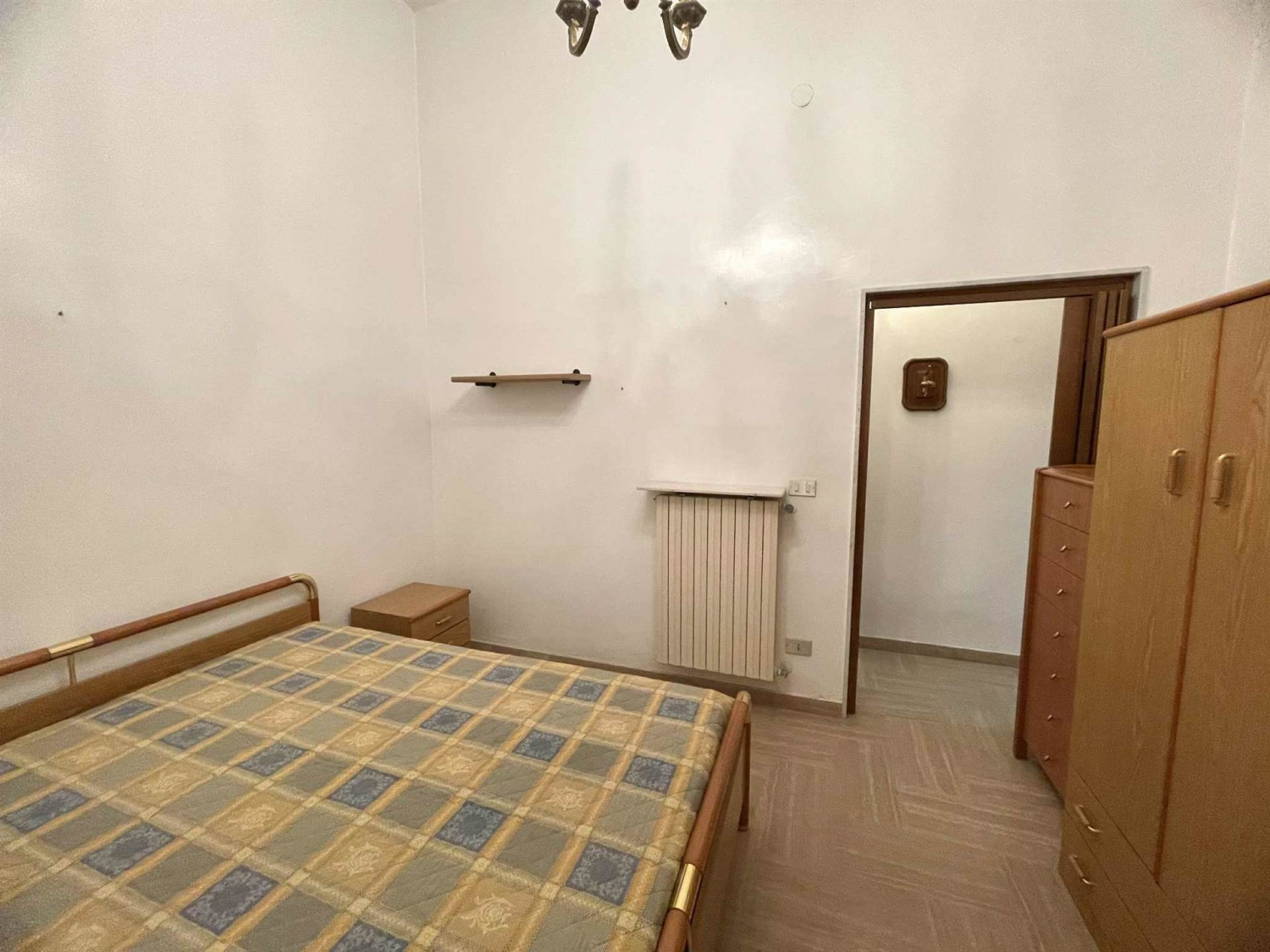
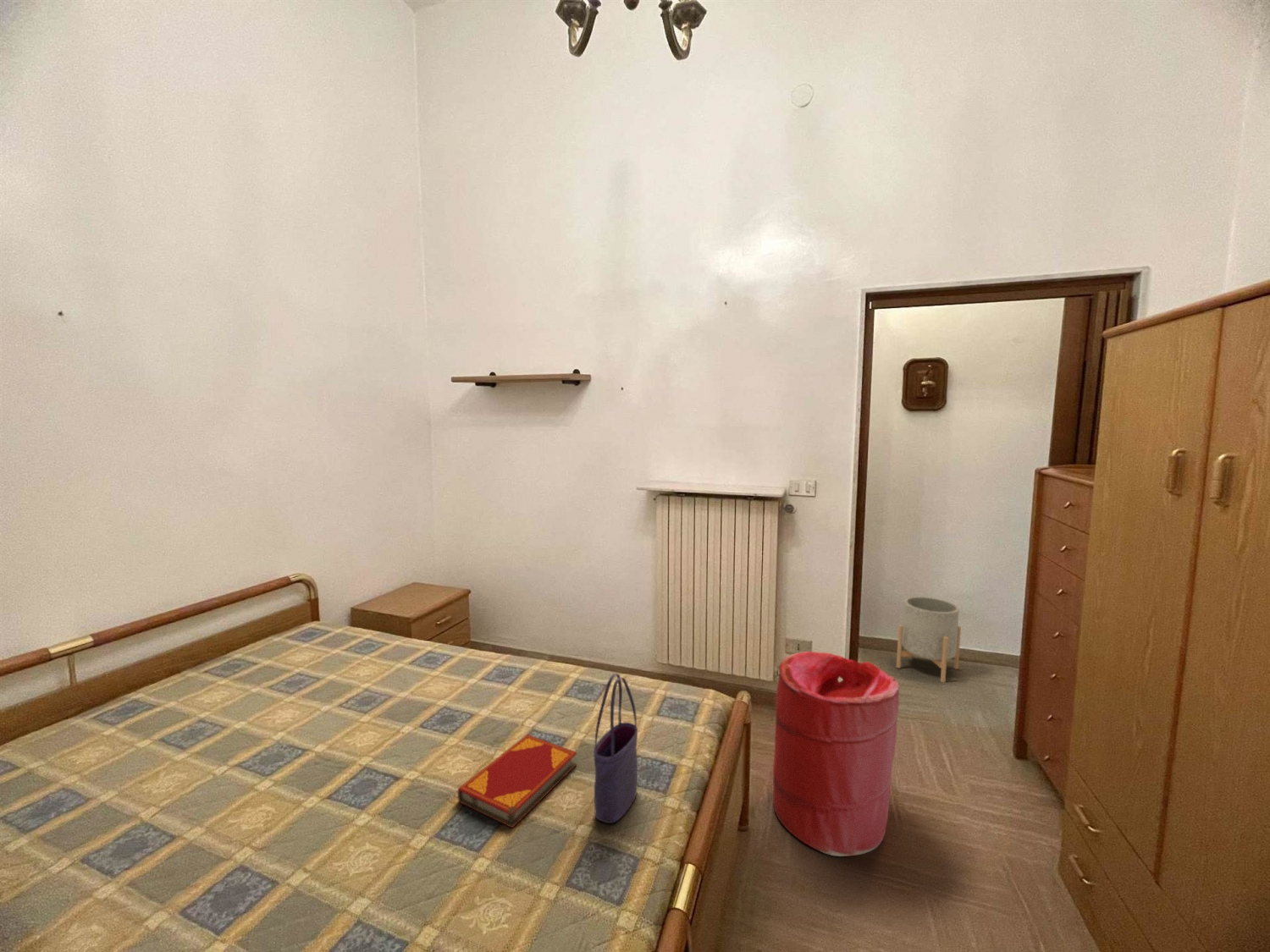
+ hardback book [456,734,577,828]
+ laundry hamper [772,651,900,857]
+ tote bag [593,673,638,824]
+ planter [896,596,962,684]
